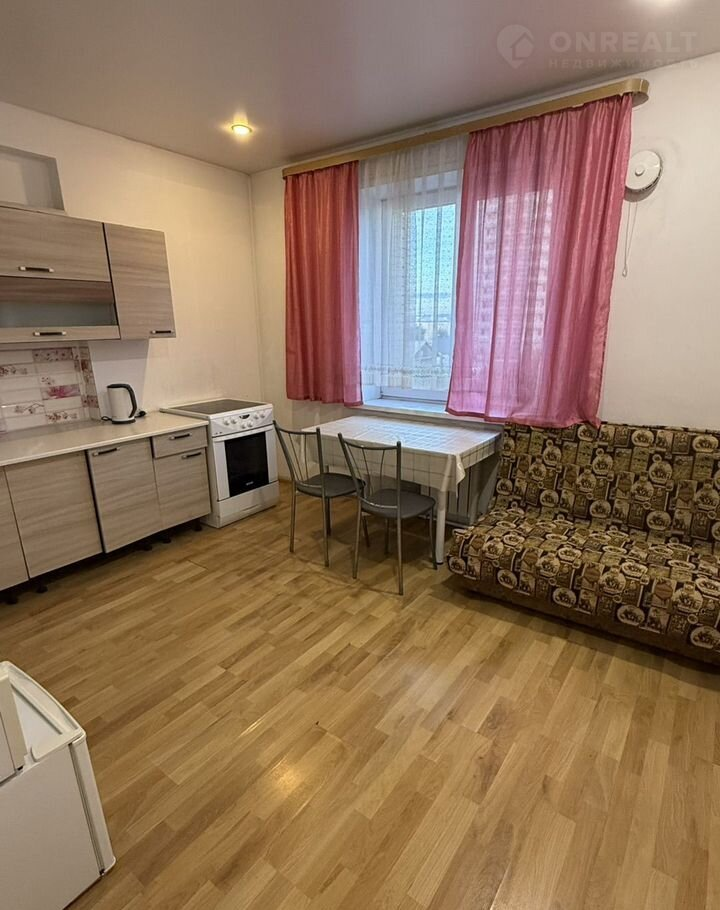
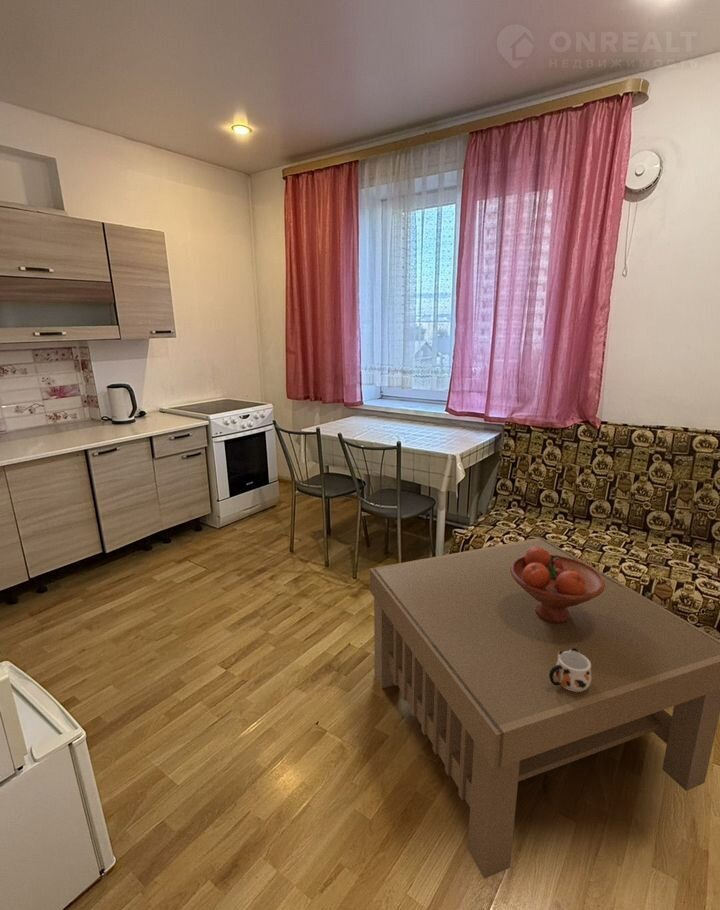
+ coffee table [369,537,720,880]
+ mug [549,648,591,692]
+ fruit bowl [510,546,605,623]
